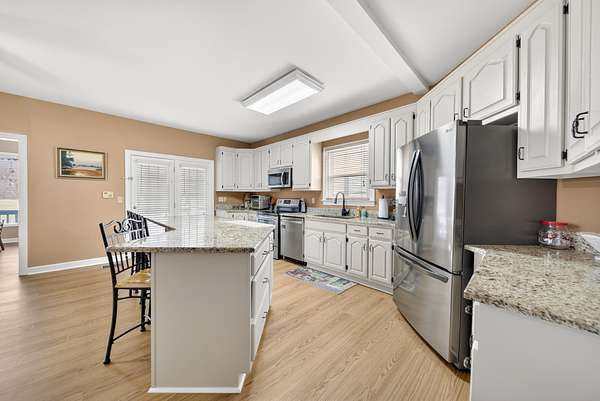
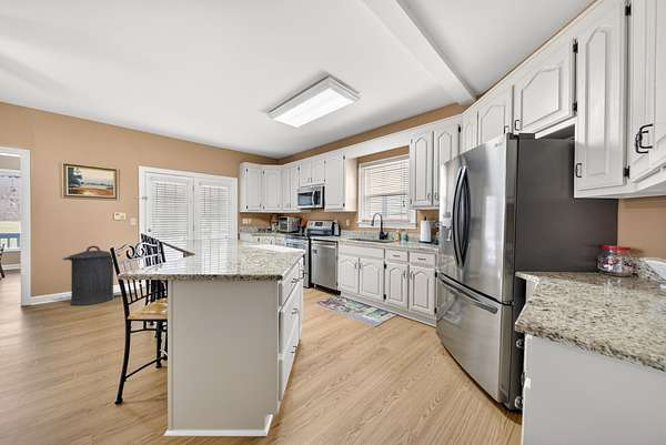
+ trash can [61,245,121,306]
